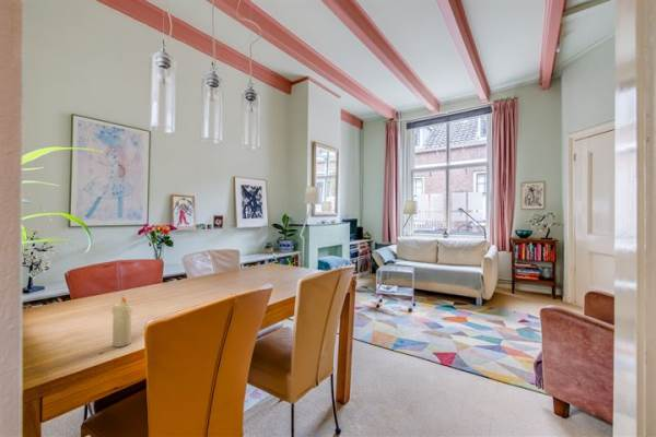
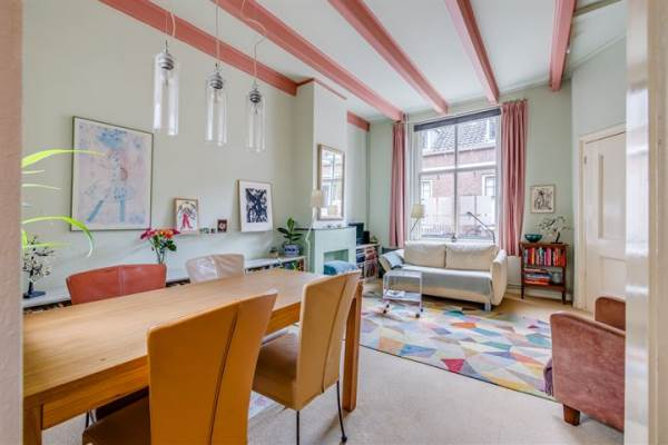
- candle [110,295,133,349]
